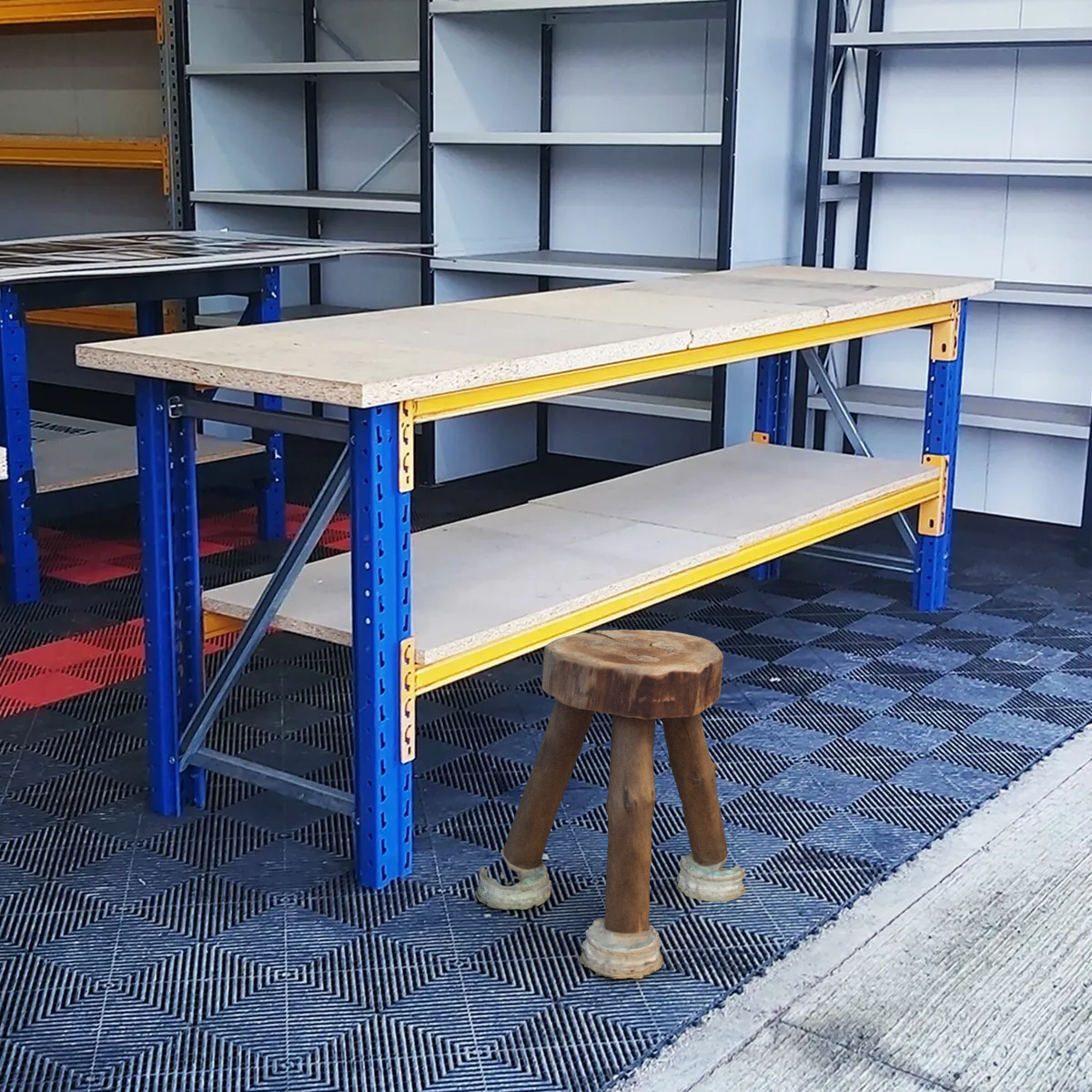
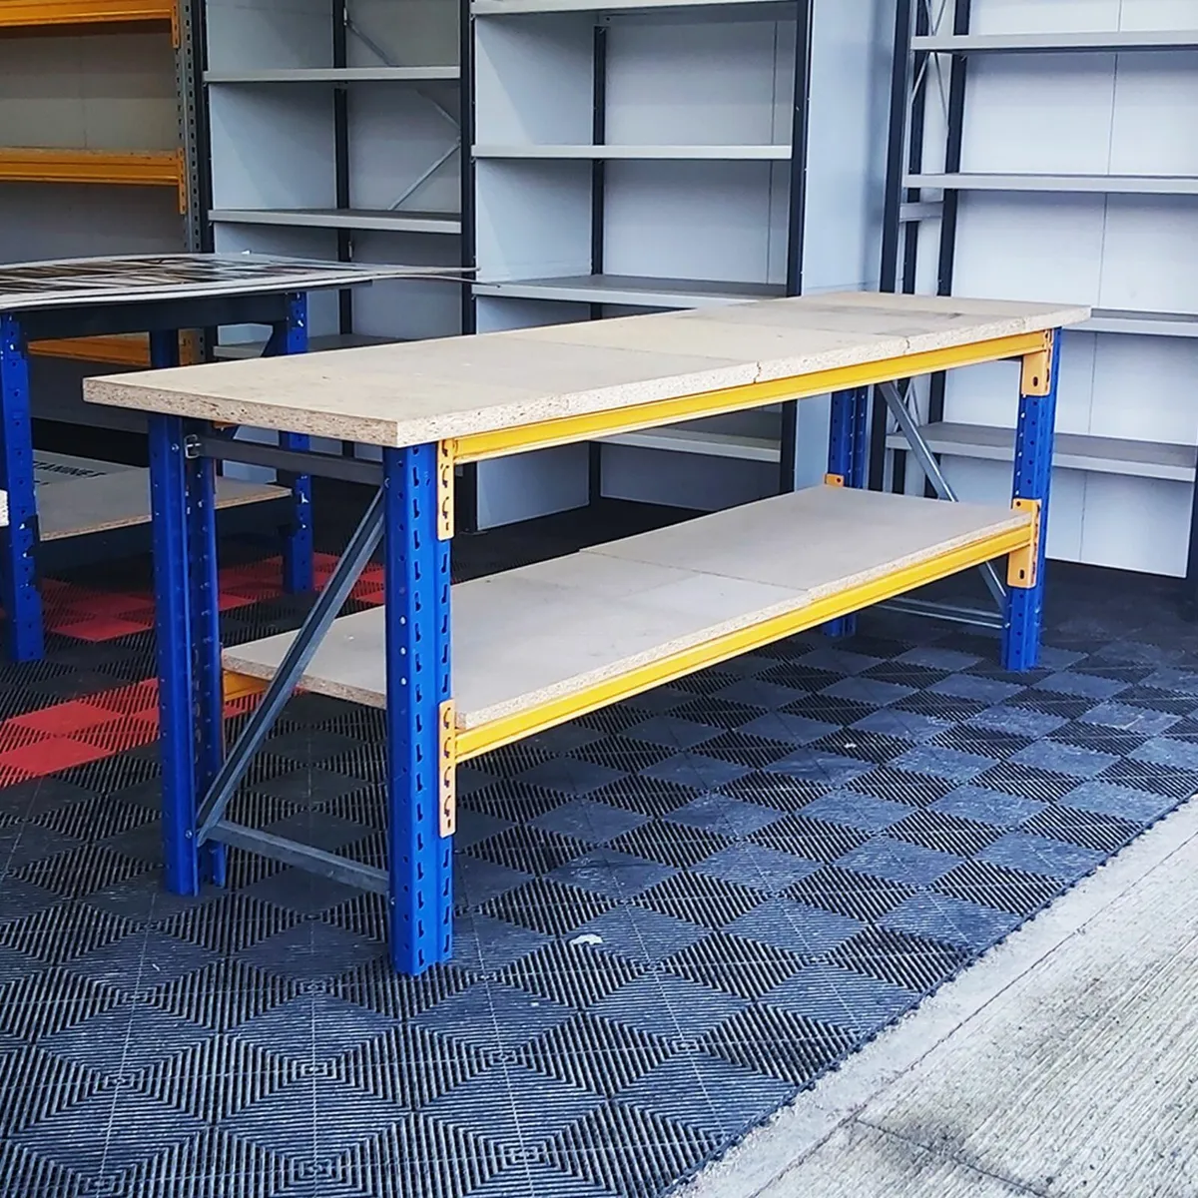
- stool [474,629,747,980]
